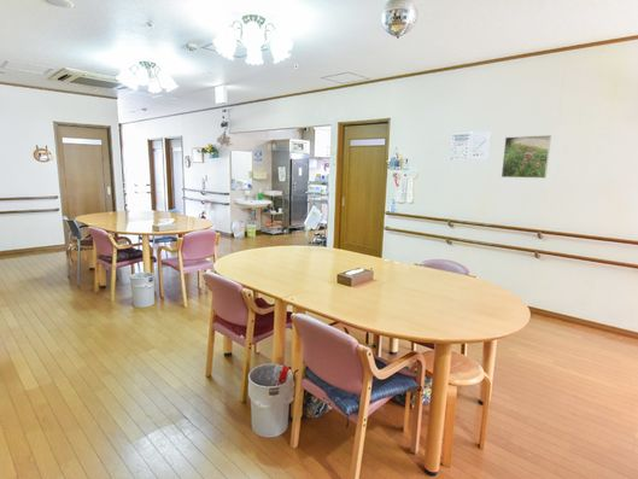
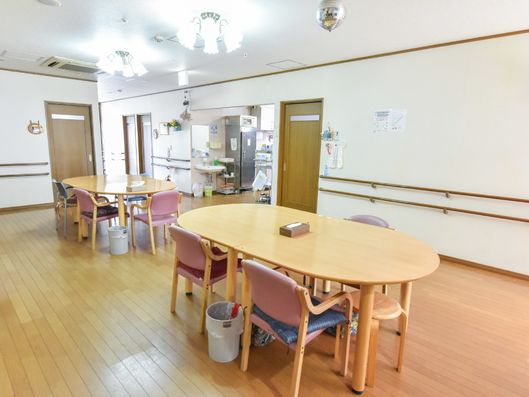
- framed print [501,134,552,180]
